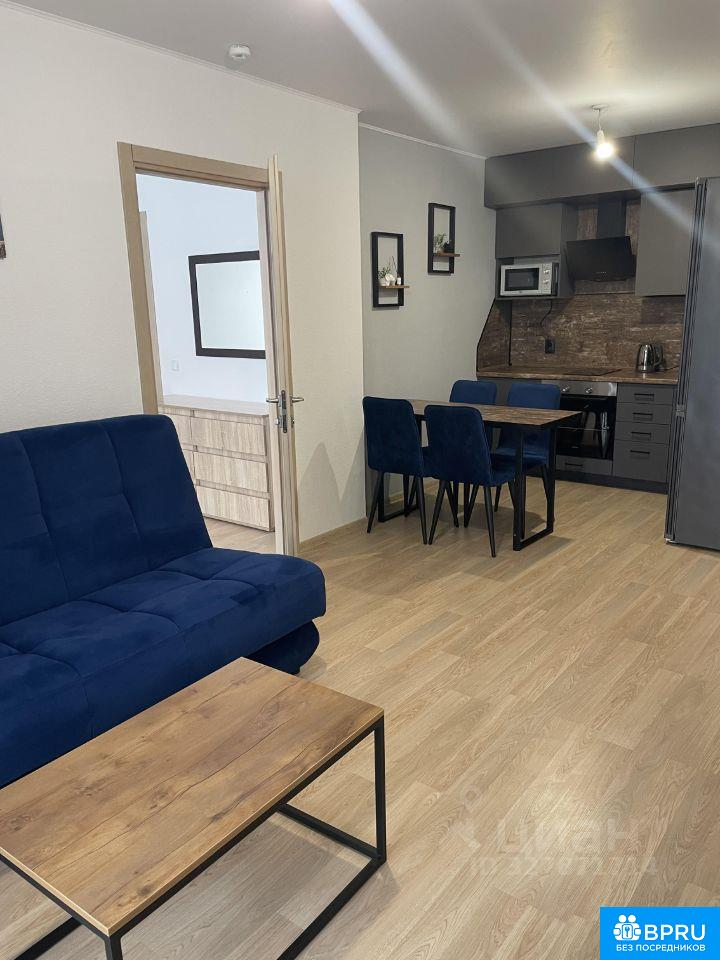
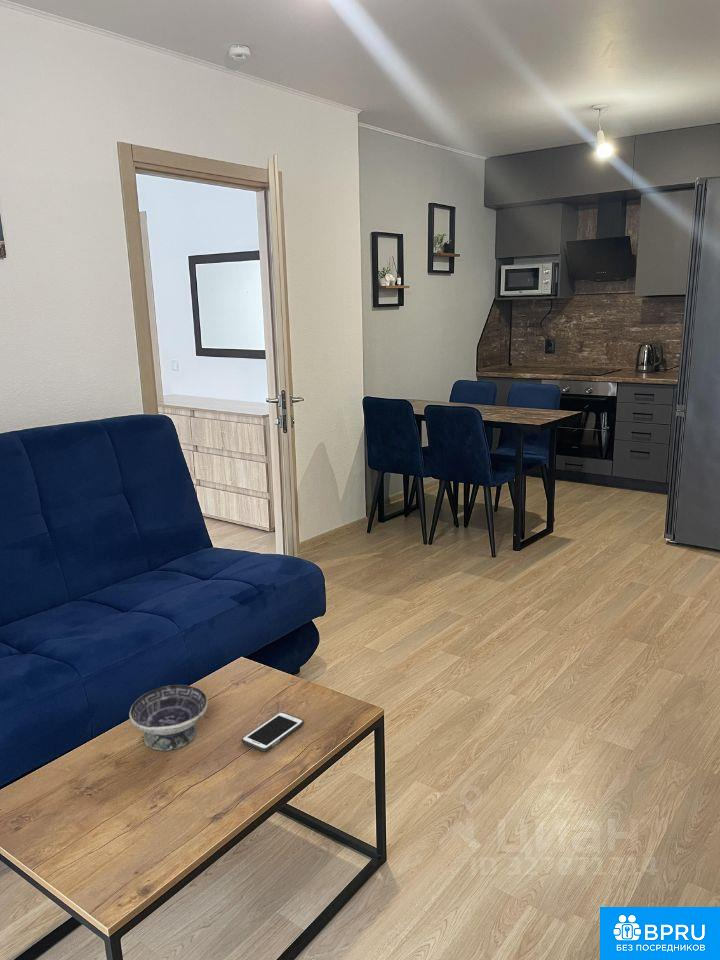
+ cell phone [241,711,305,753]
+ bowl [128,684,209,752]
